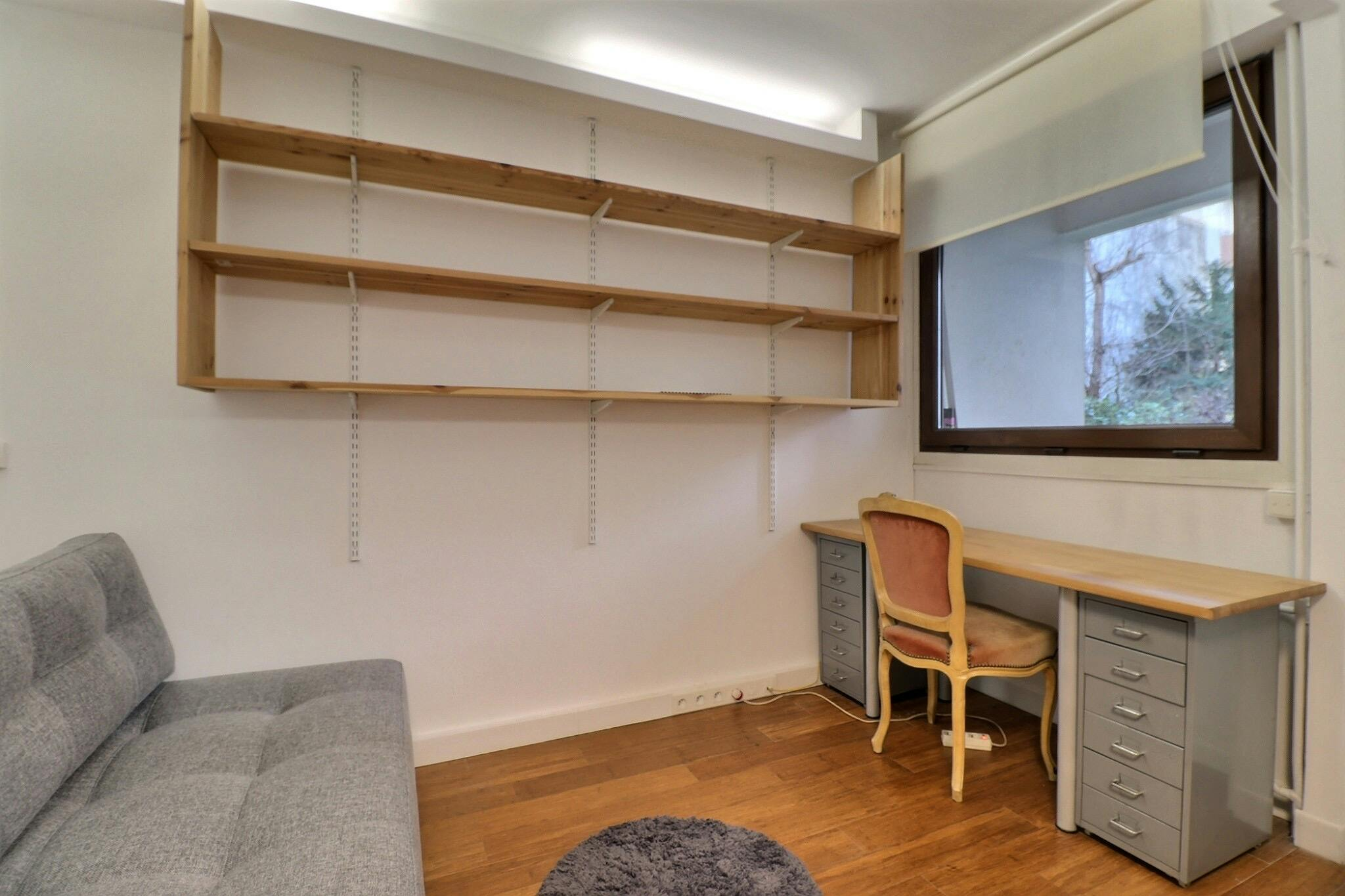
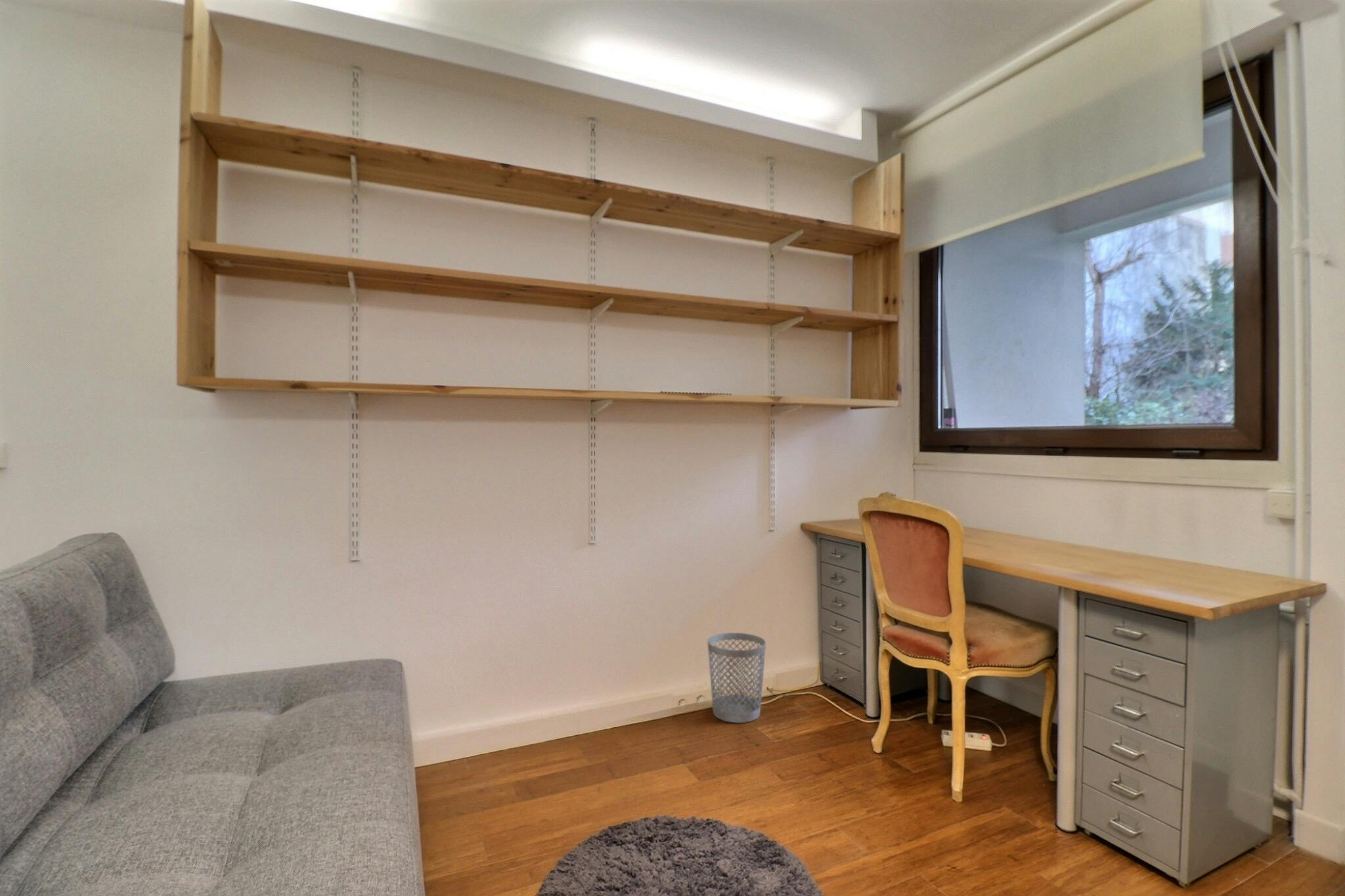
+ wastebasket [707,632,766,723]
